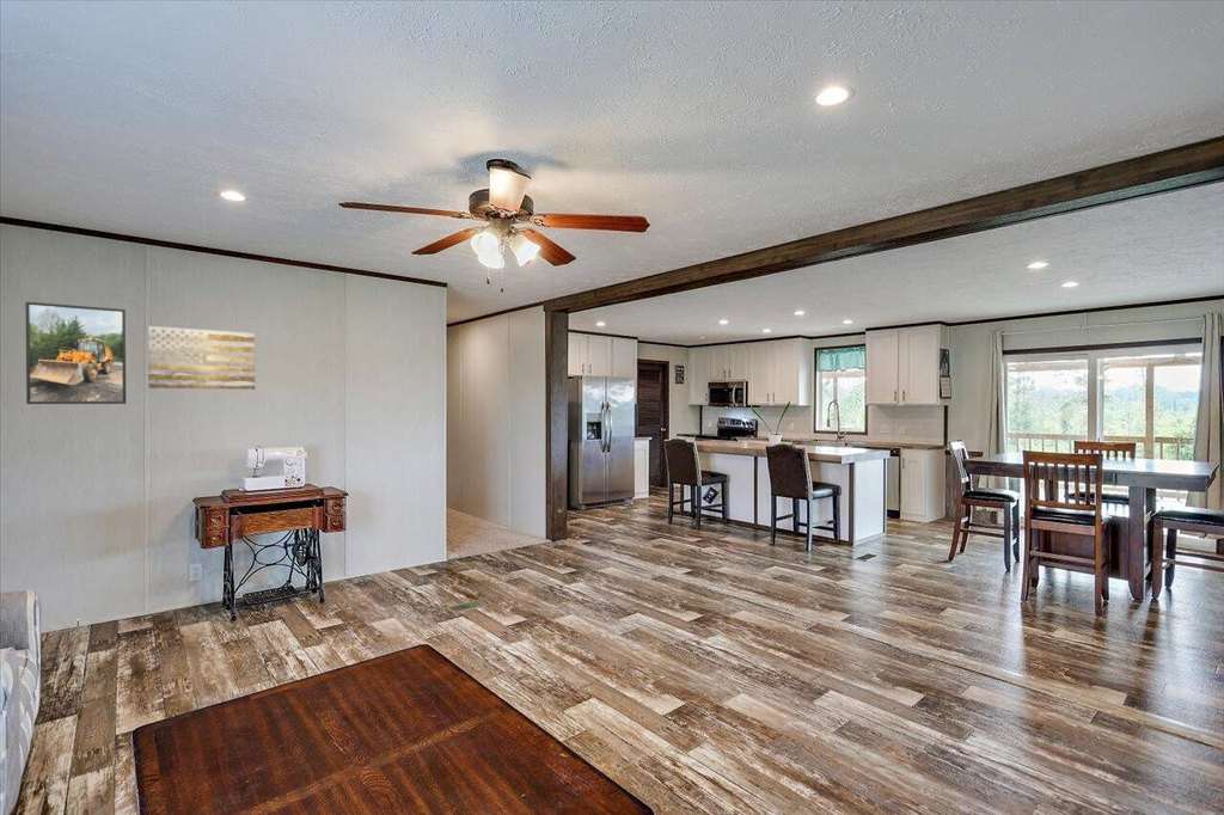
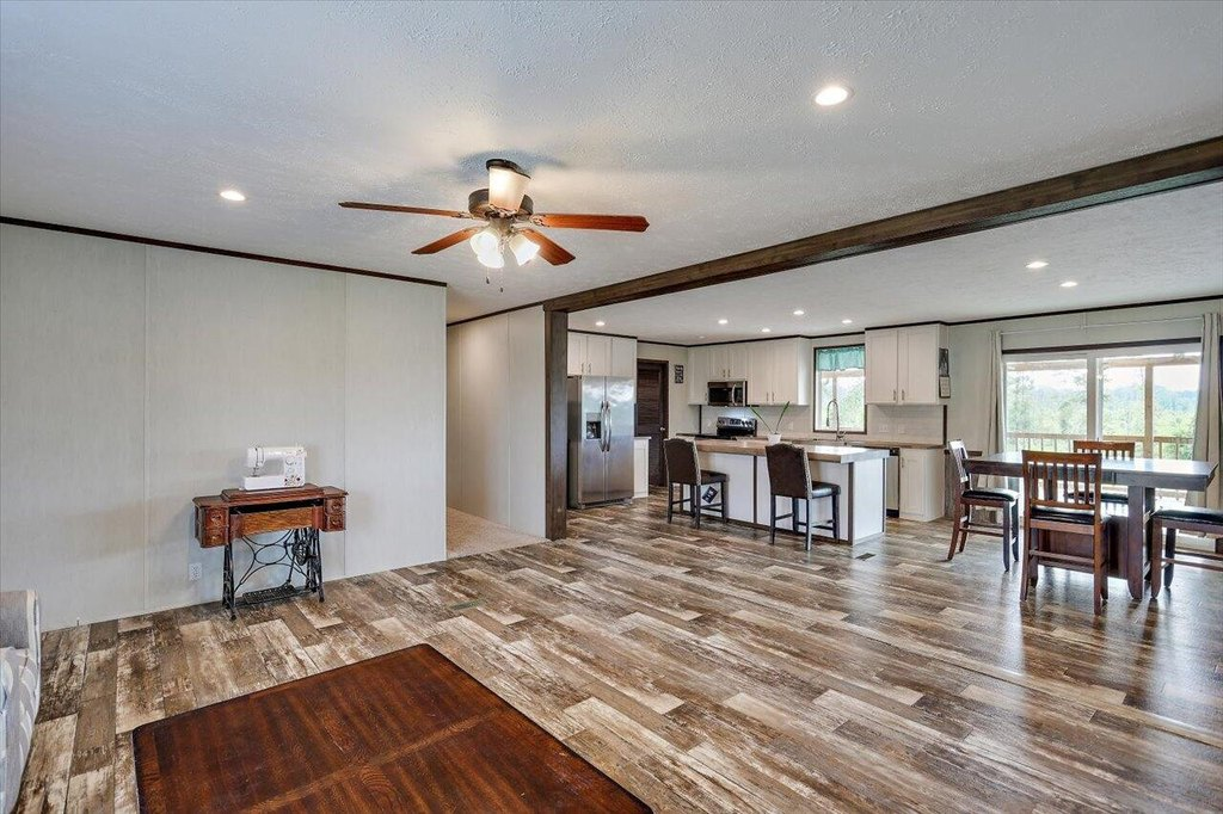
- wall art [147,325,256,391]
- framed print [24,301,127,405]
